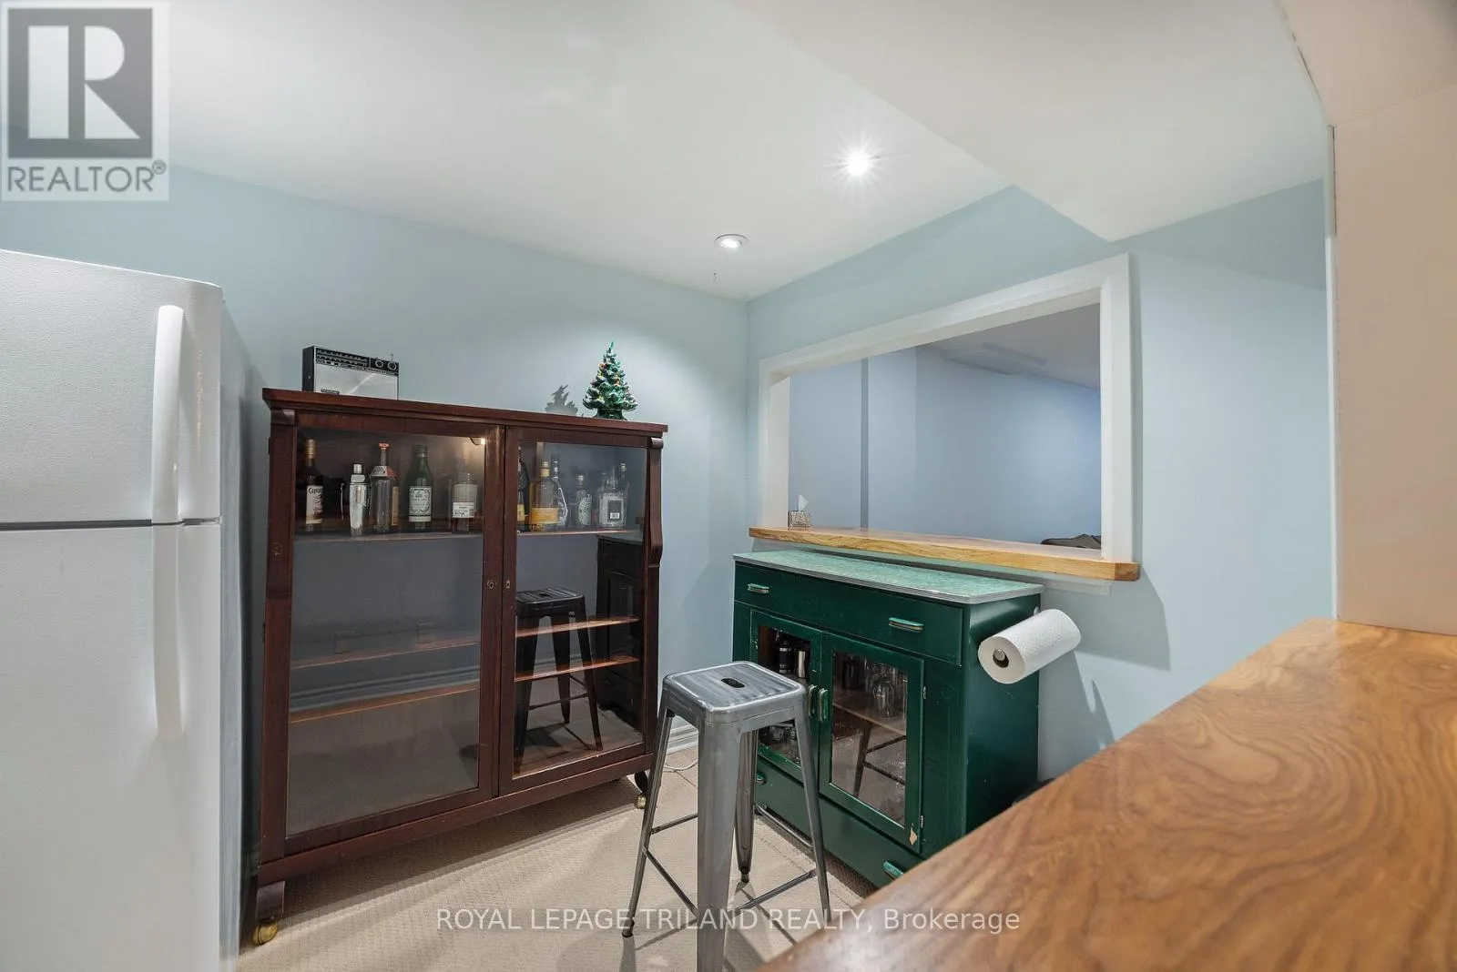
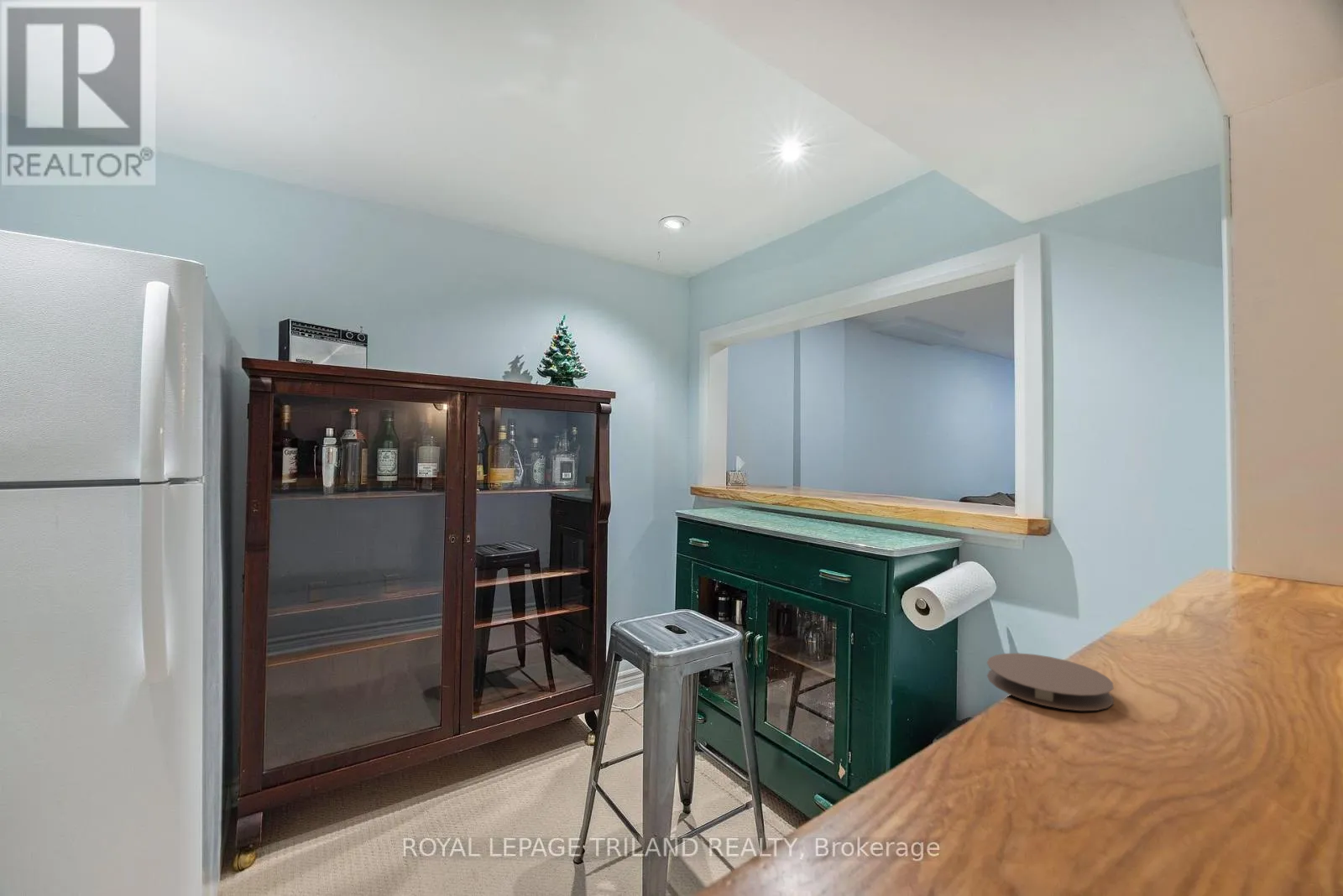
+ coaster [986,653,1115,711]
